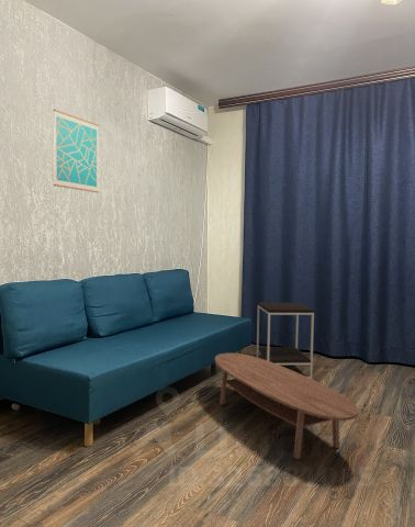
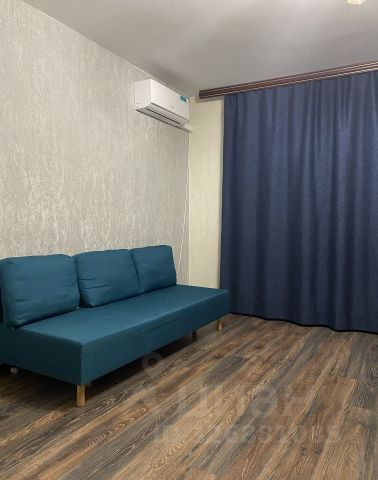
- coffee table [214,352,360,460]
- side table [256,302,315,380]
- wall art [53,109,100,193]
